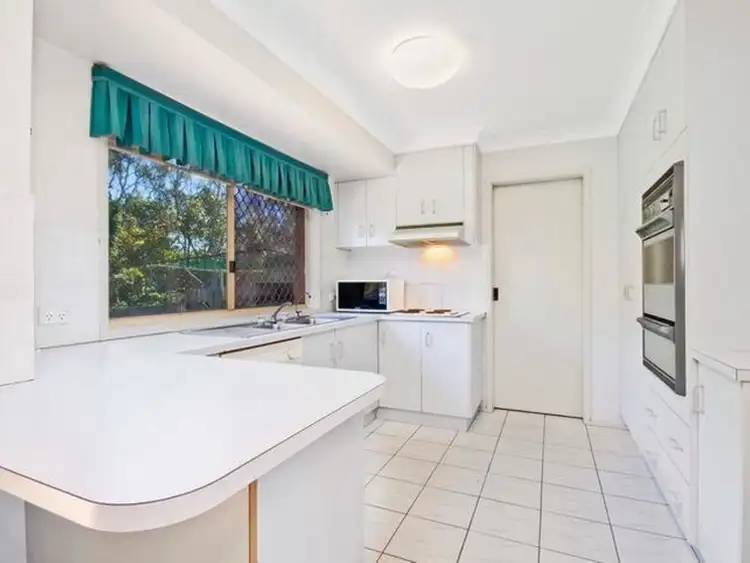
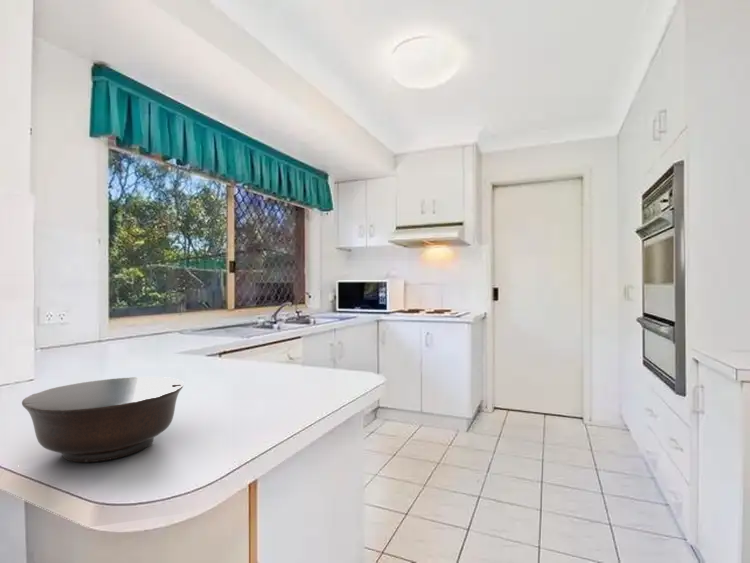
+ bowl [21,376,185,463]
